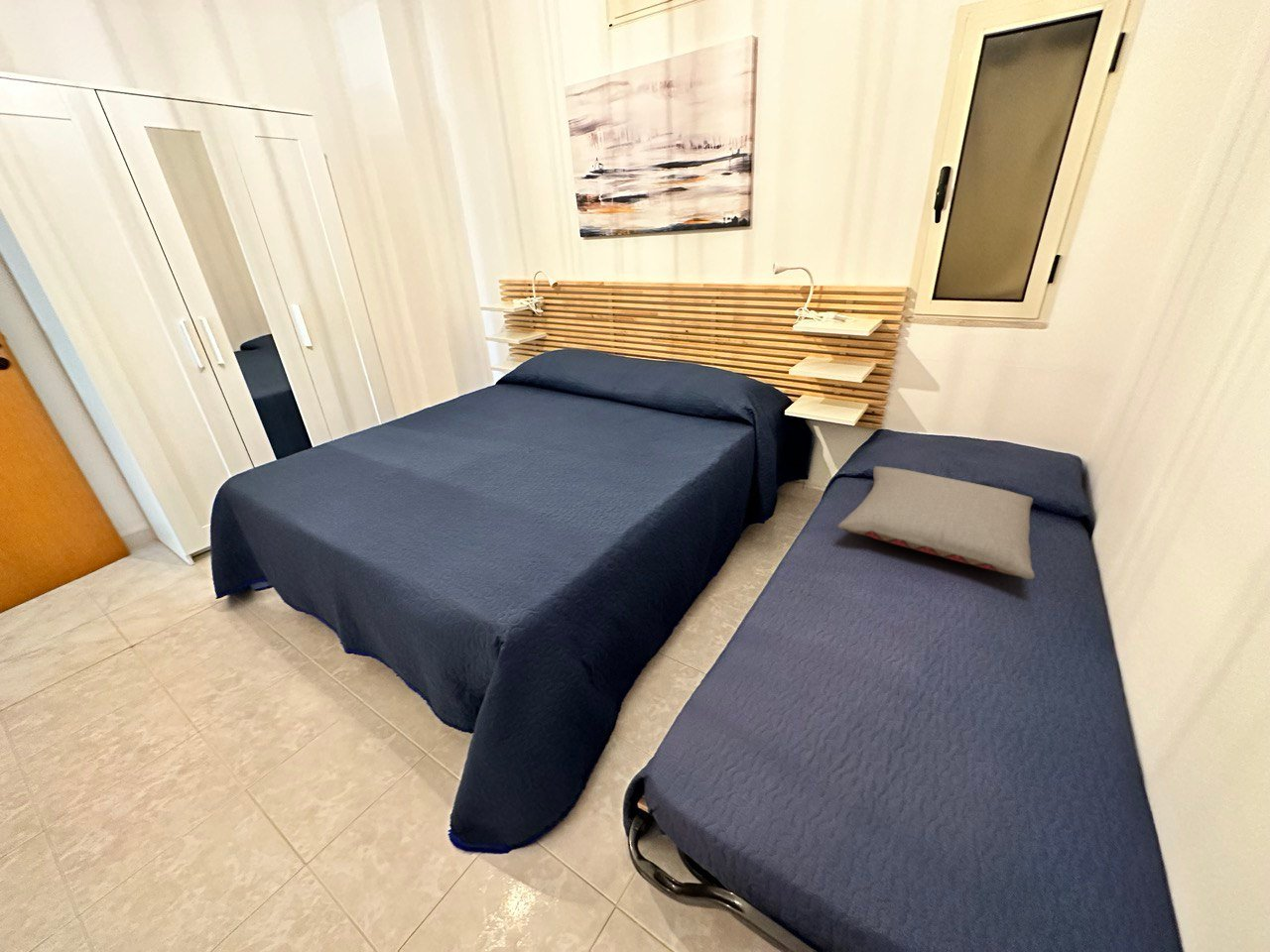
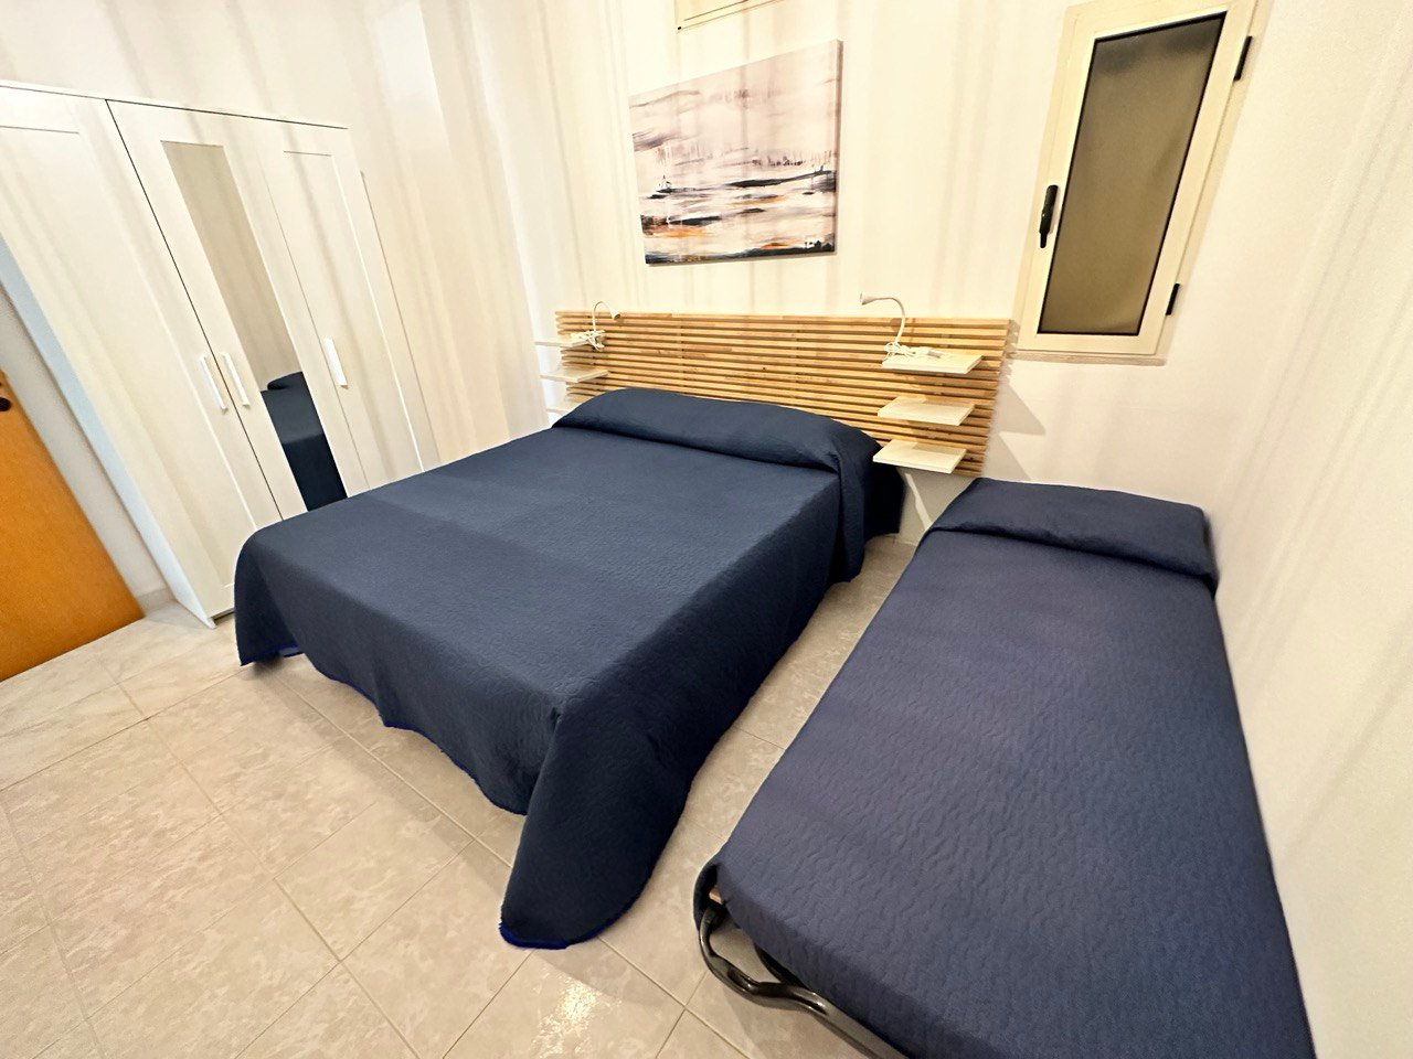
- pillow [836,465,1036,580]
